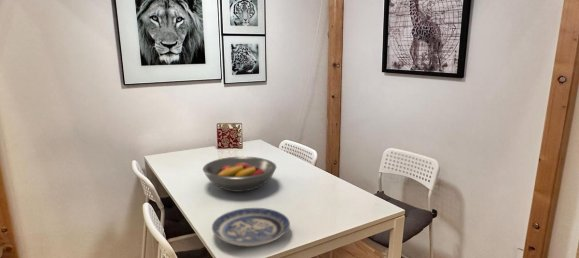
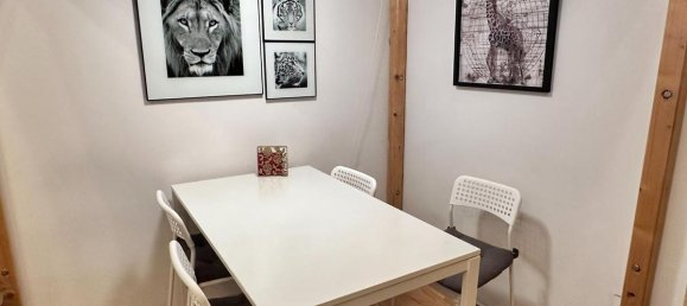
- plate [211,207,291,247]
- fruit bowl [202,156,277,193]
